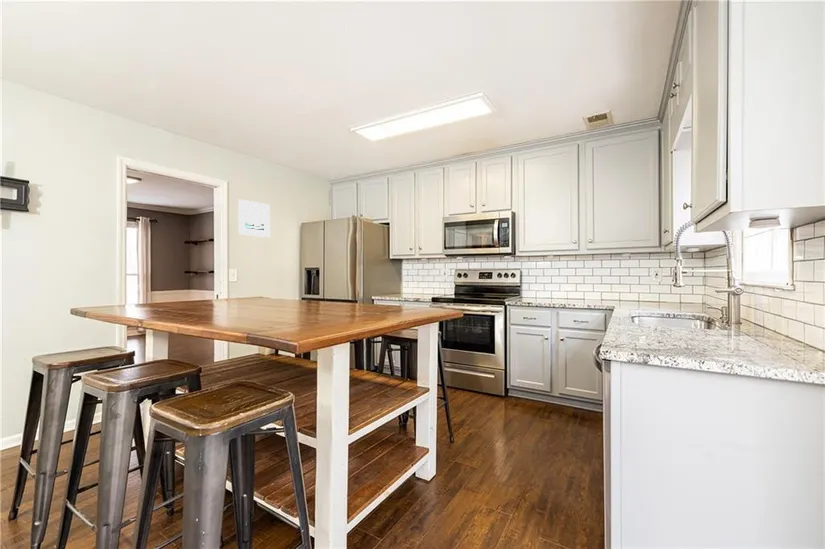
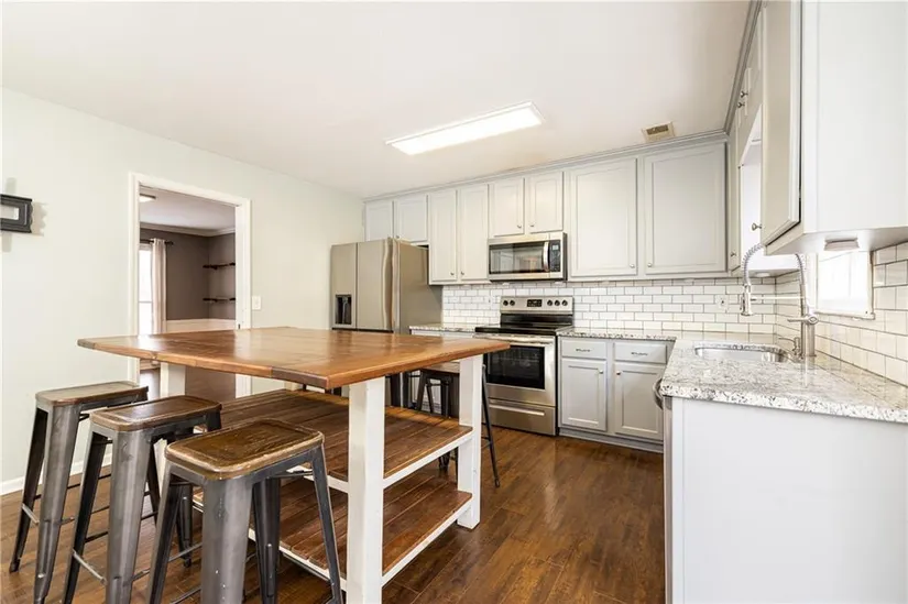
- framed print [237,198,271,238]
